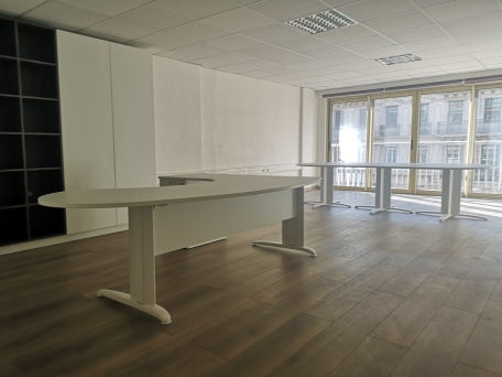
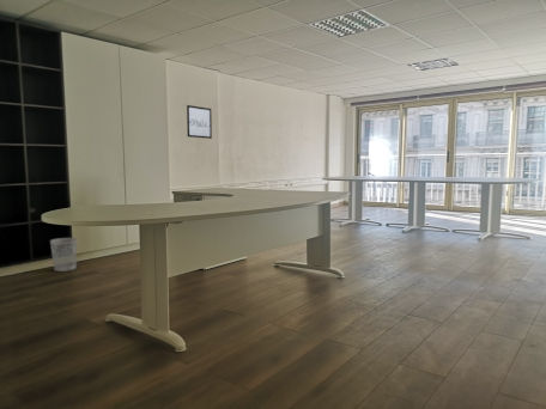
+ wastebasket [49,237,78,273]
+ wall art [186,104,213,140]
